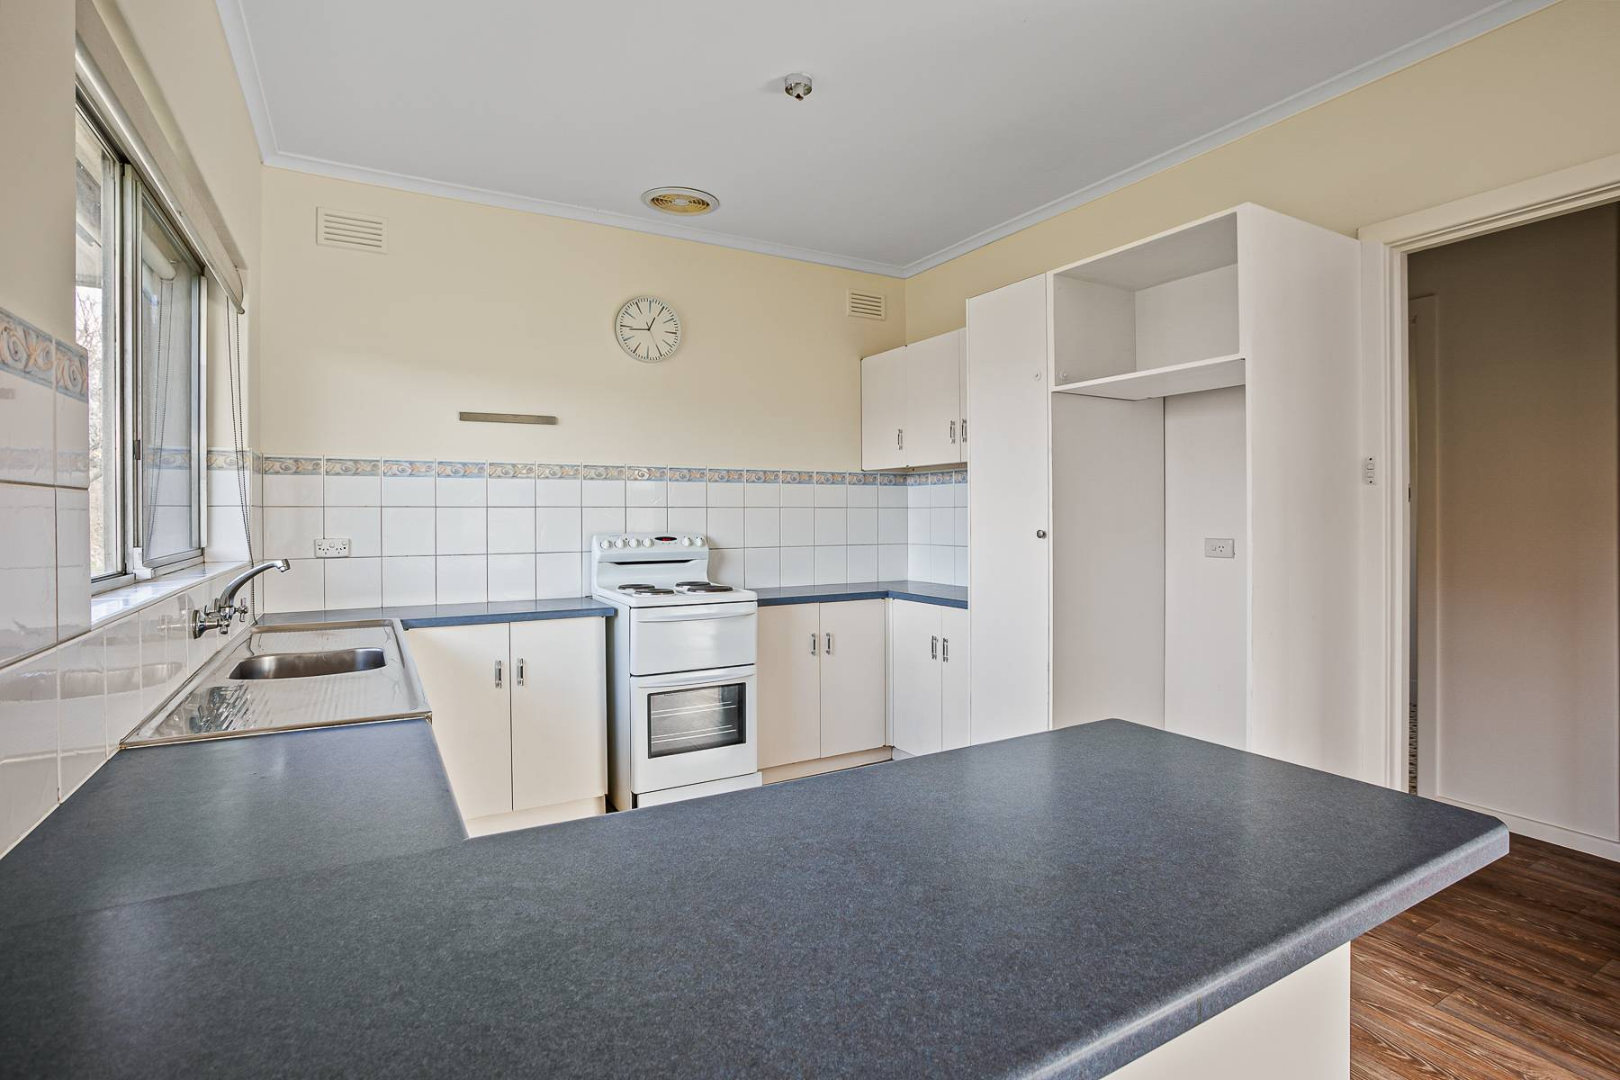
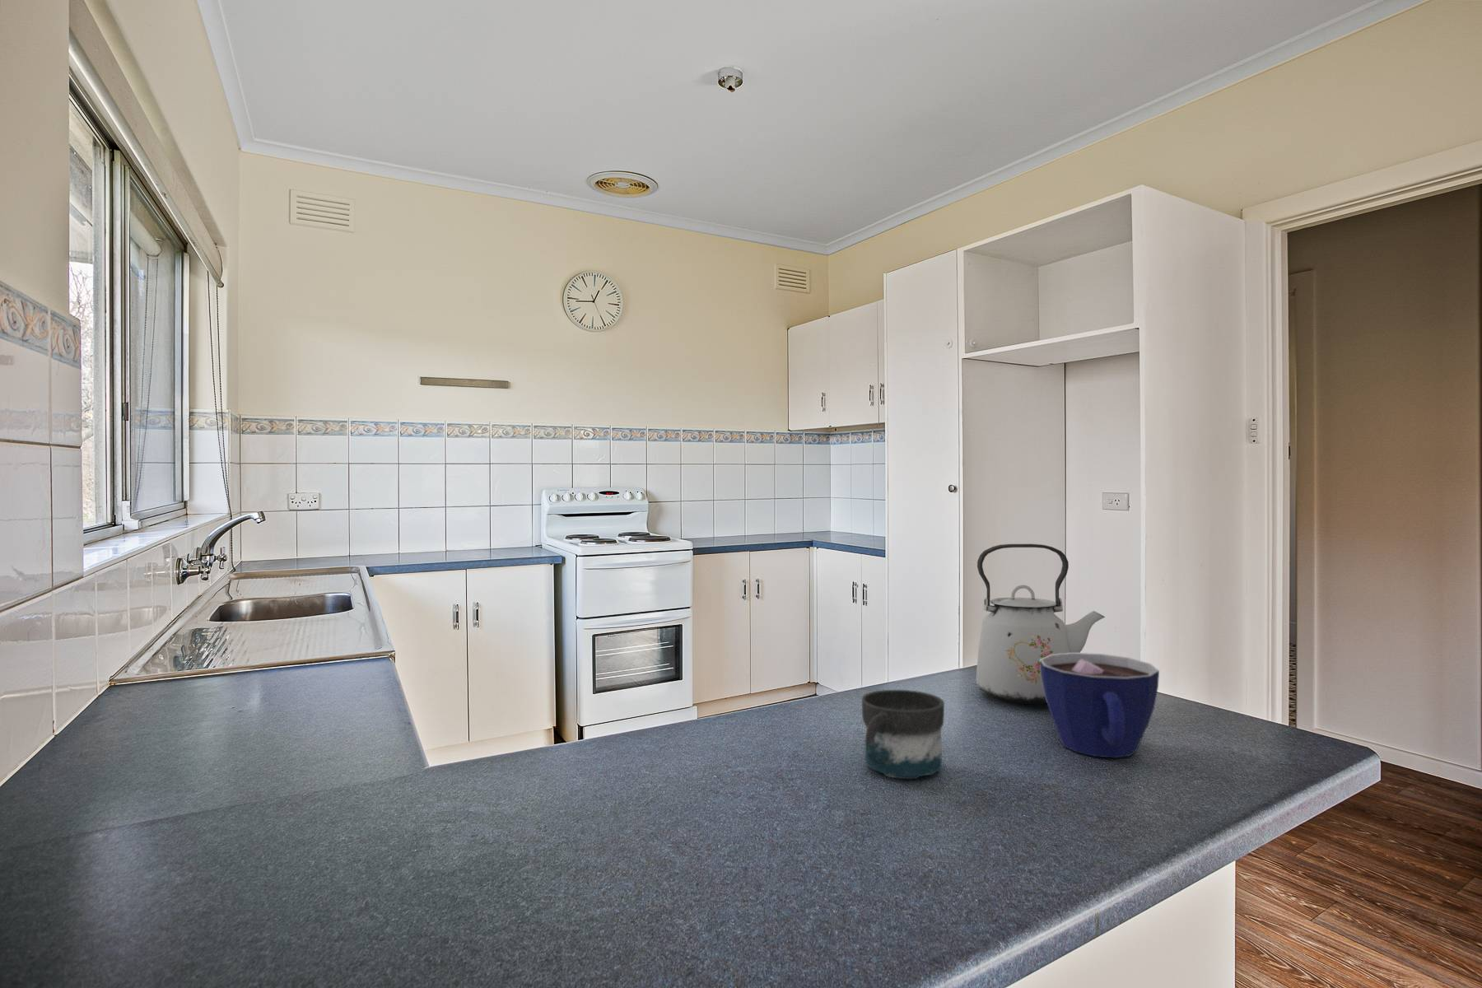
+ kettle [976,544,1106,705]
+ cup [1040,652,1160,759]
+ mug [861,689,945,780]
